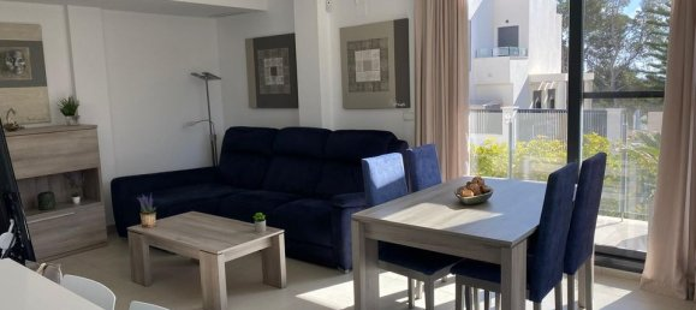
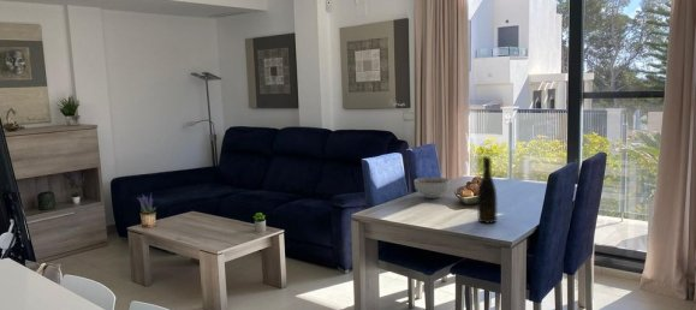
+ bottle [476,155,498,225]
+ bowl [414,177,451,199]
